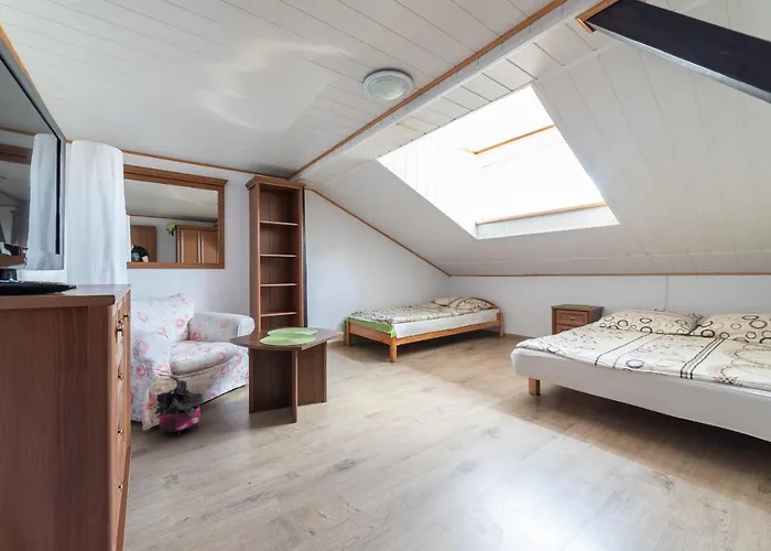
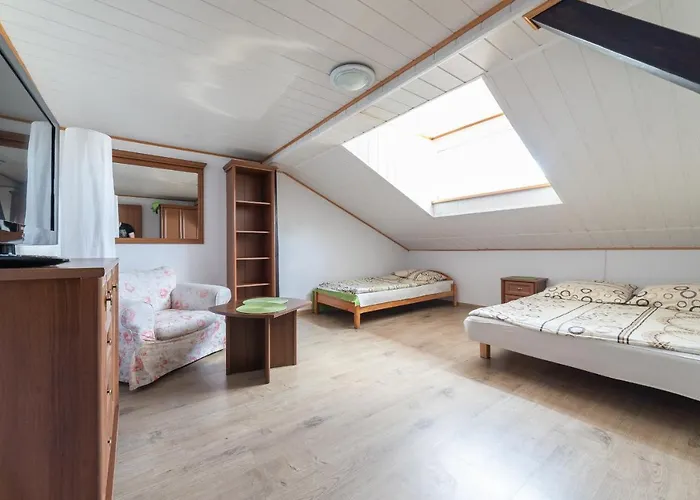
- potted plant [153,375,205,437]
